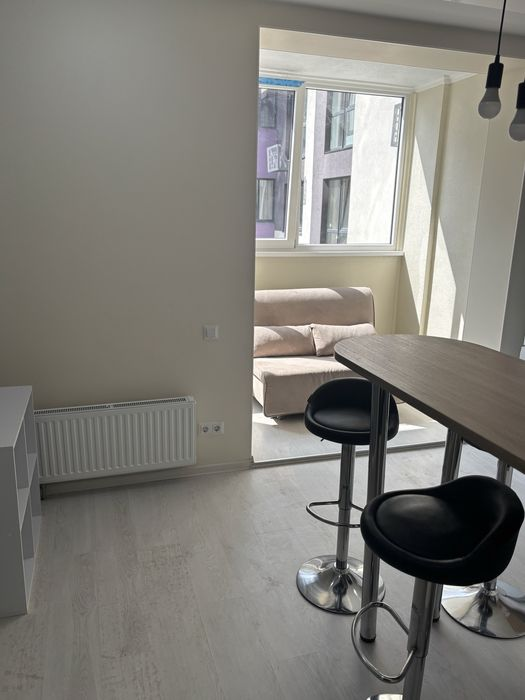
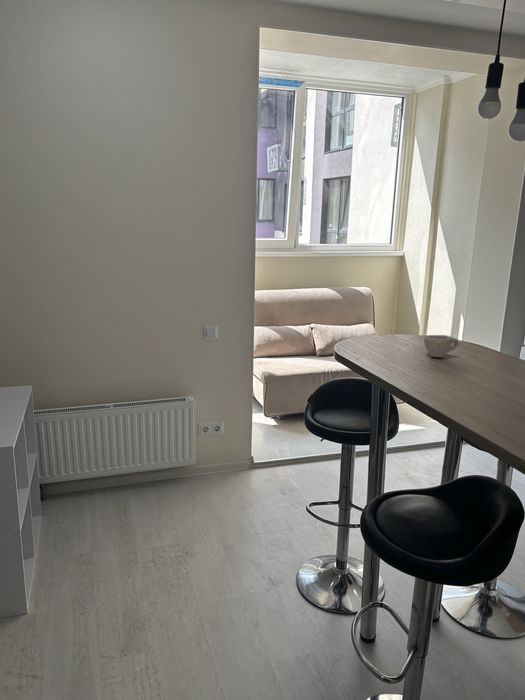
+ cup [423,334,460,358]
